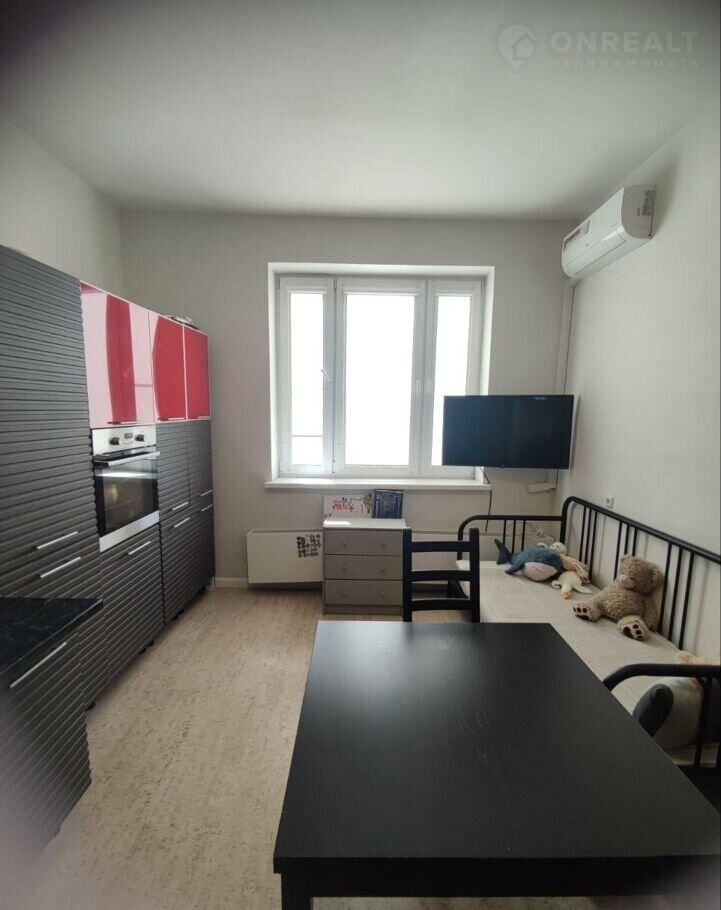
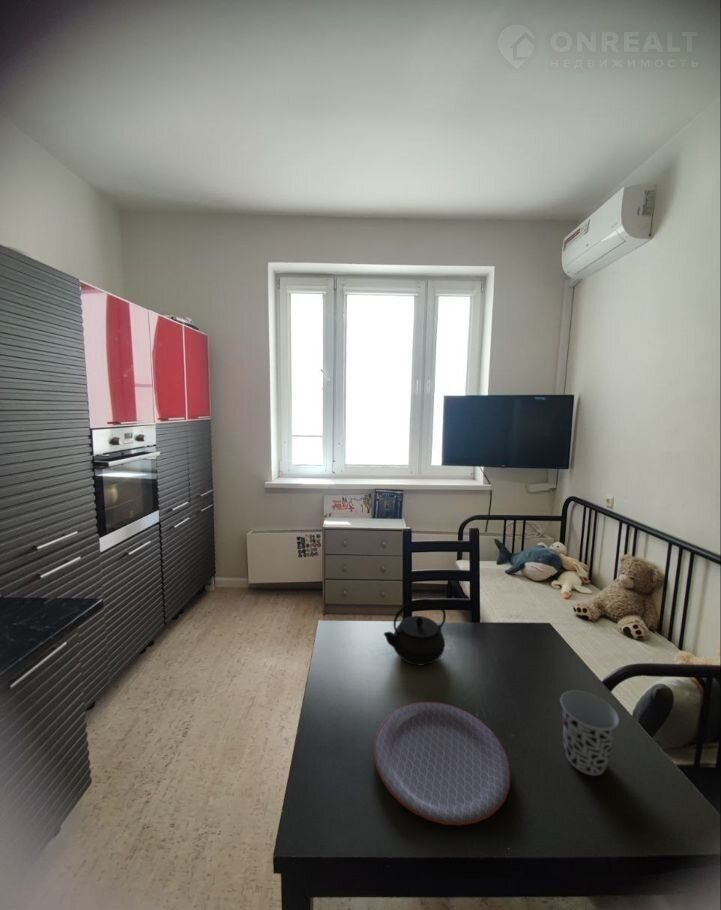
+ cup [559,689,620,777]
+ kettle [383,598,447,667]
+ plate [373,701,512,826]
